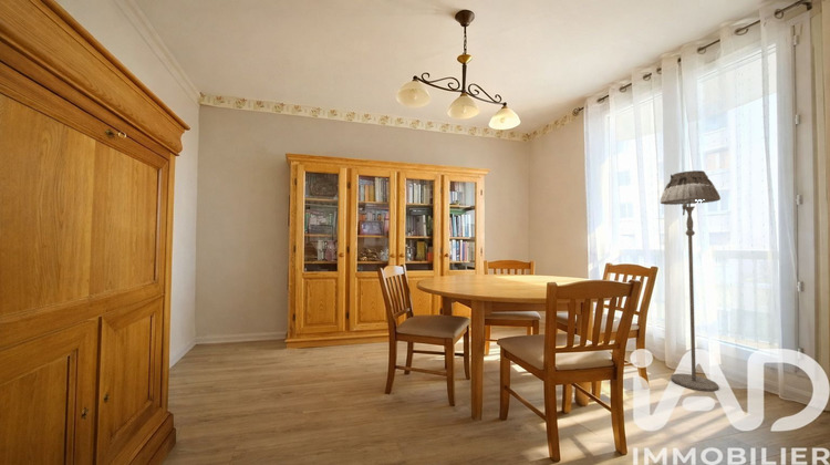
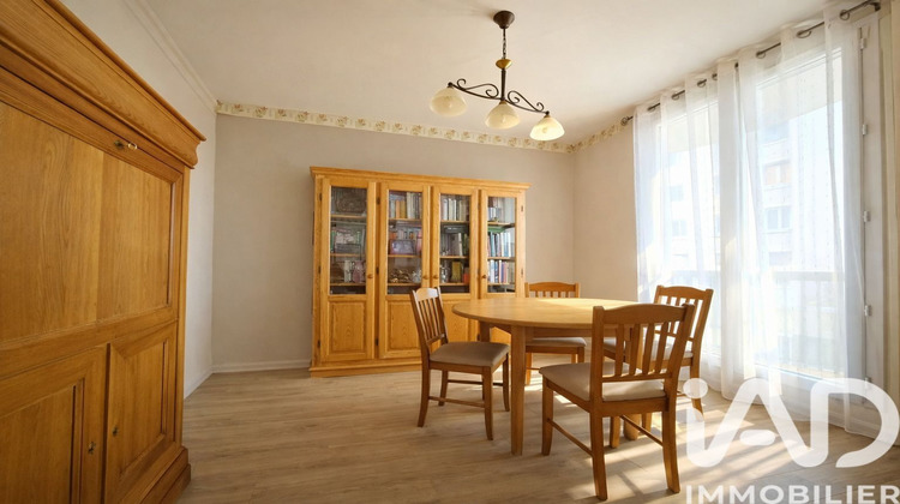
- floor lamp [660,169,722,392]
